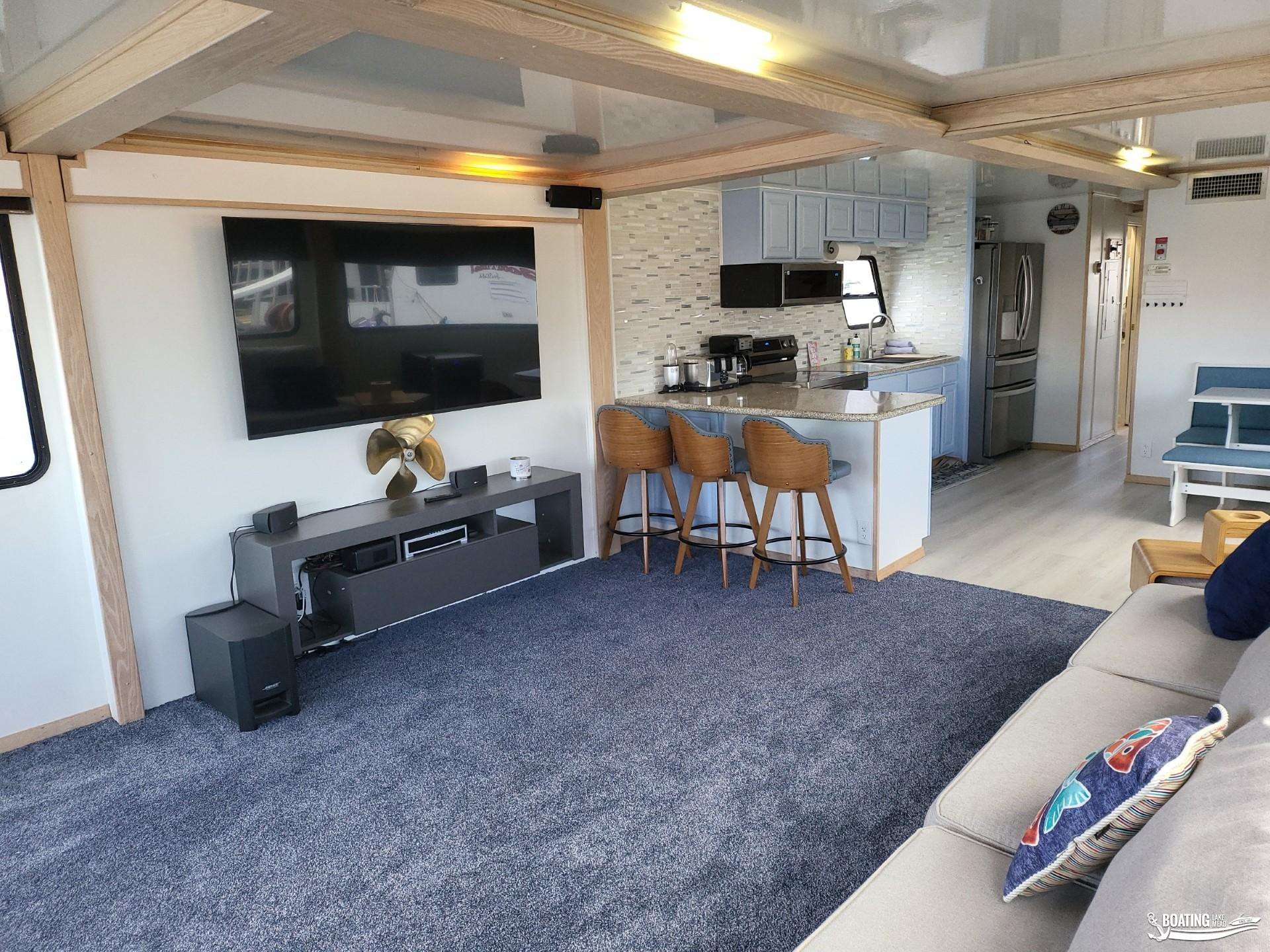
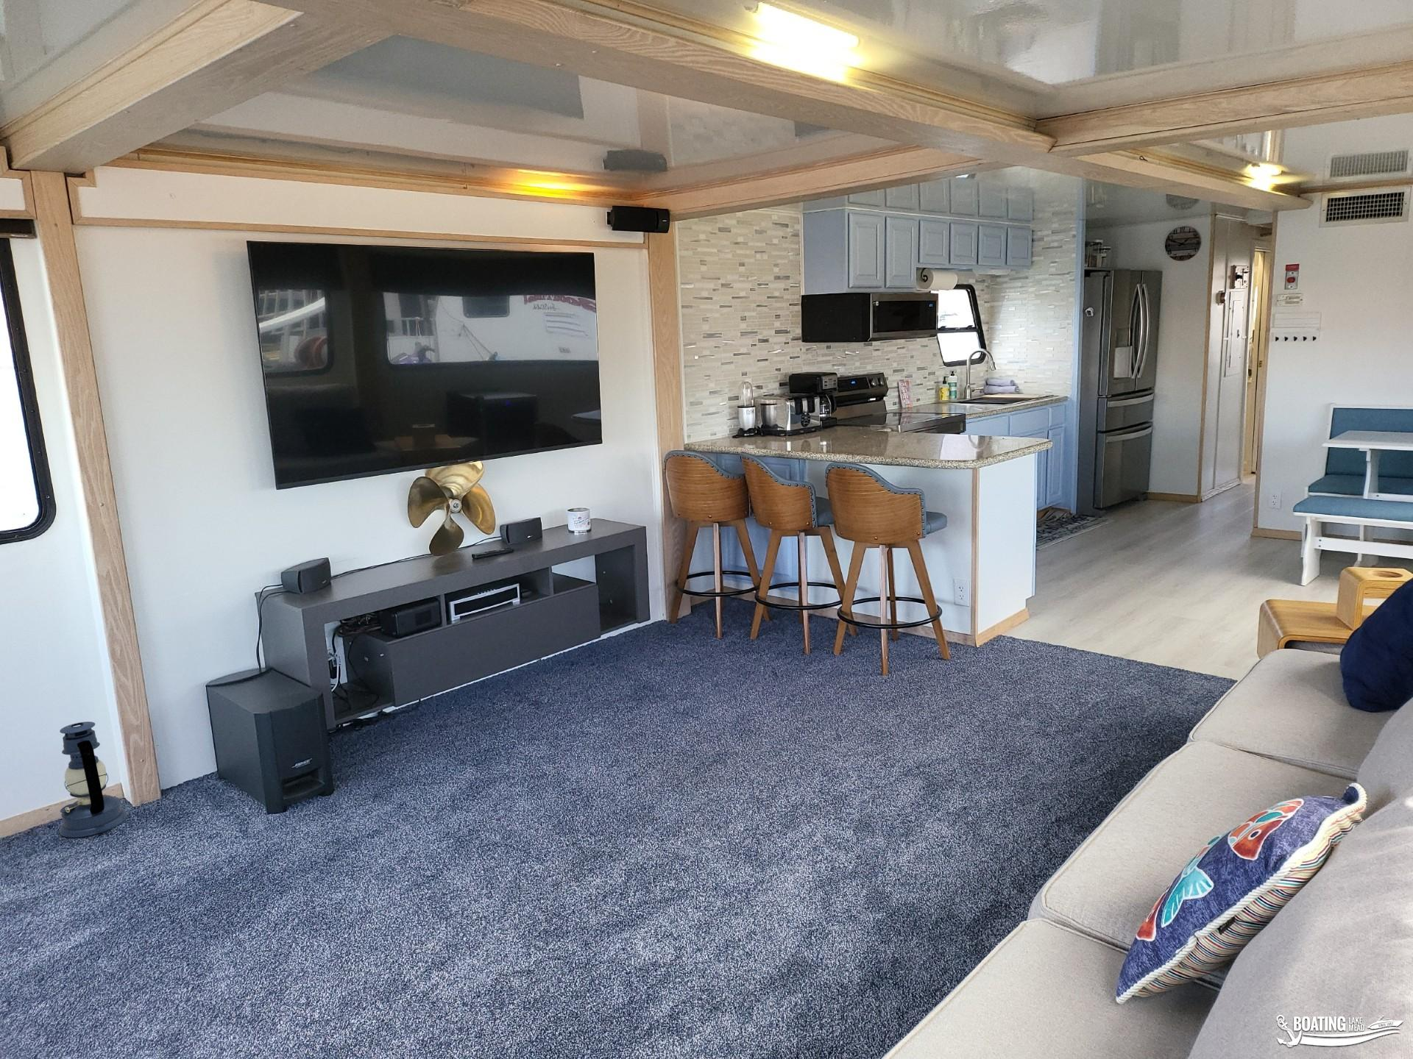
+ lantern [58,721,128,839]
